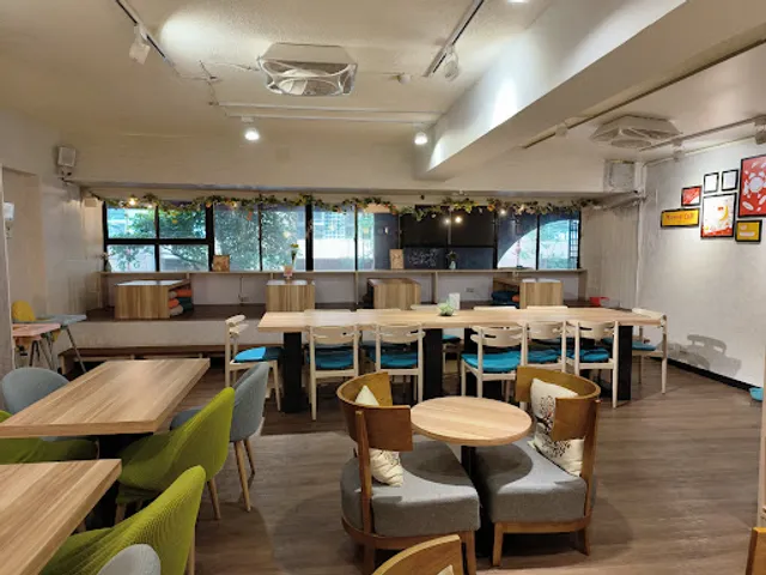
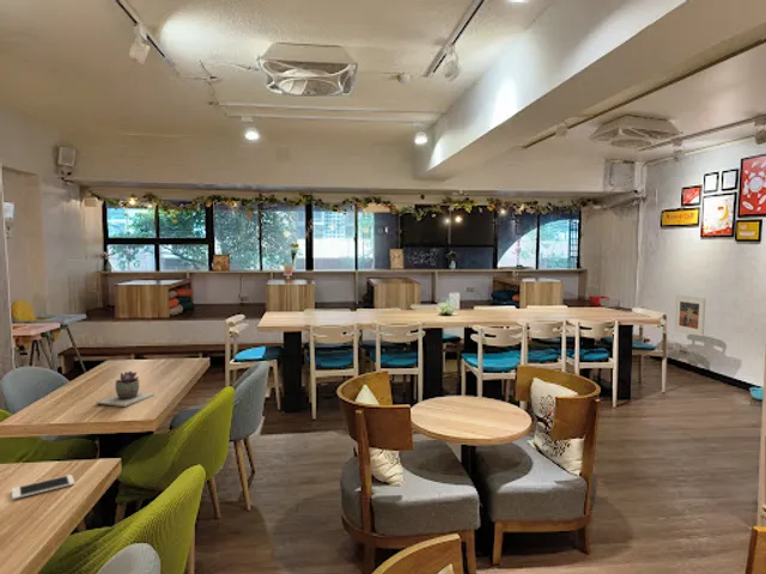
+ succulent plant [95,370,156,408]
+ cell phone [11,474,75,501]
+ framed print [673,294,706,337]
